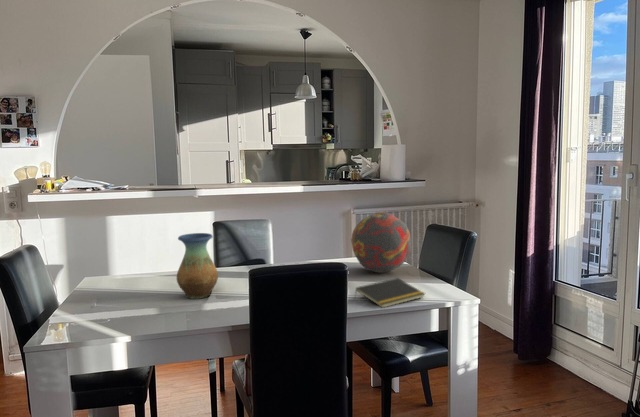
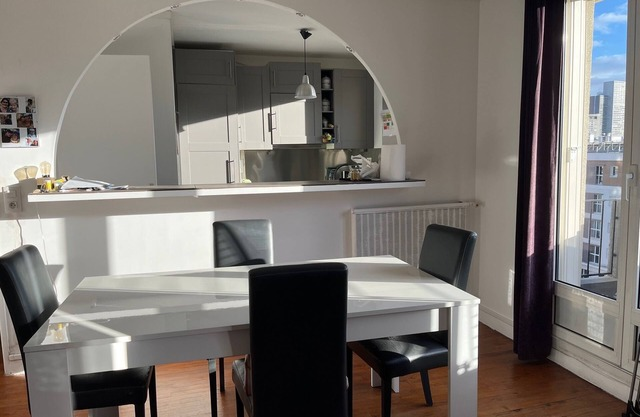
- decorative orb [350,211,412,274]
- vase [176,232,219,300]
- notepad [354,277,426,309]
